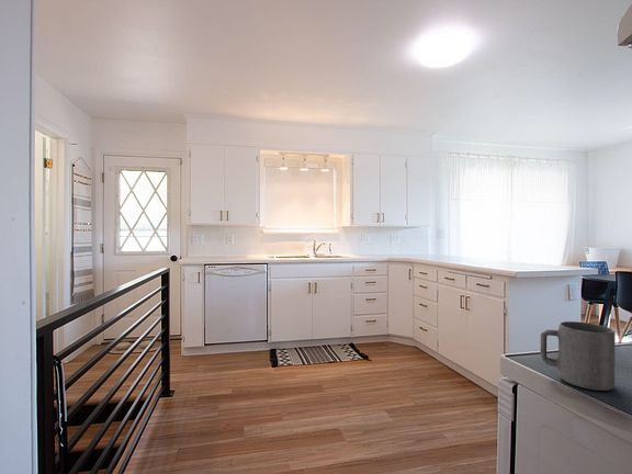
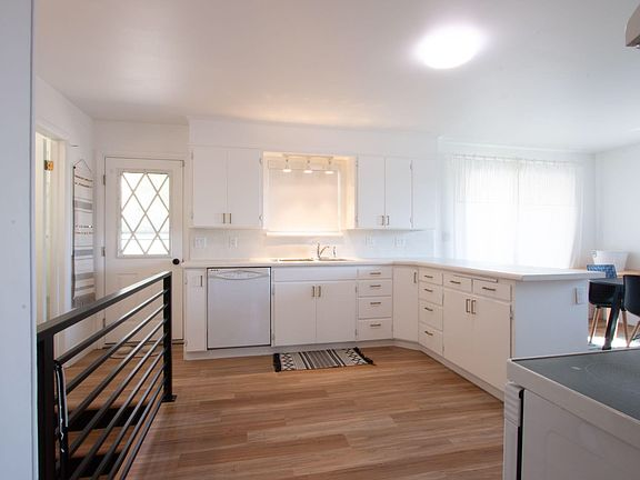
- mug [540,320,617,392]
